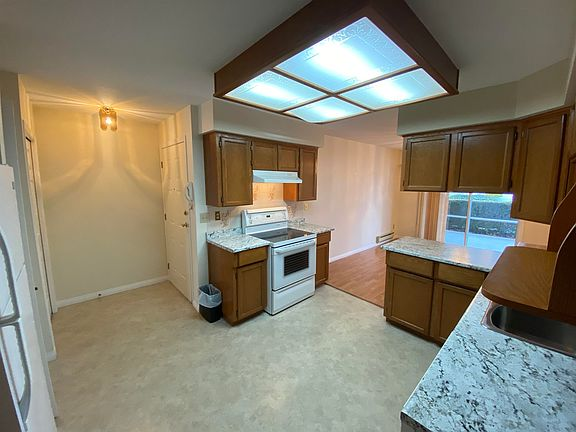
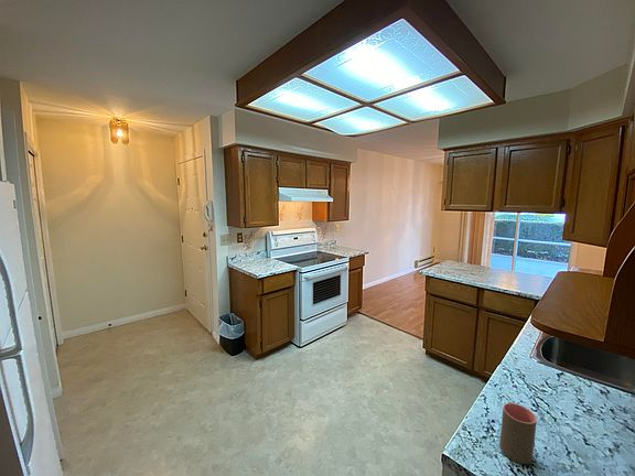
+ cup [498,402,538,465]
